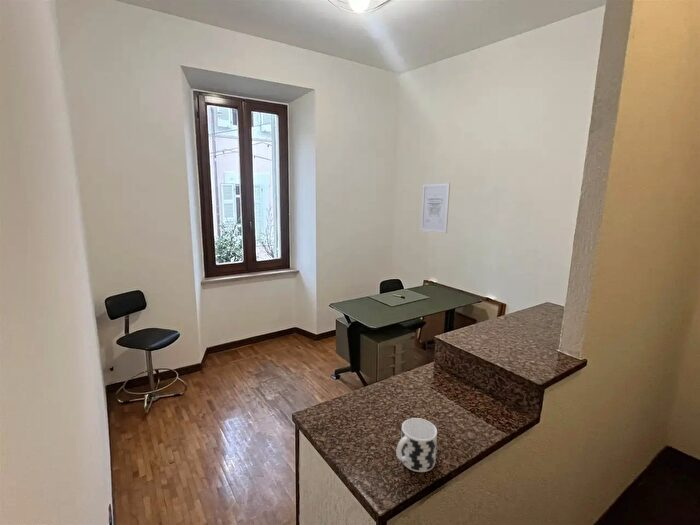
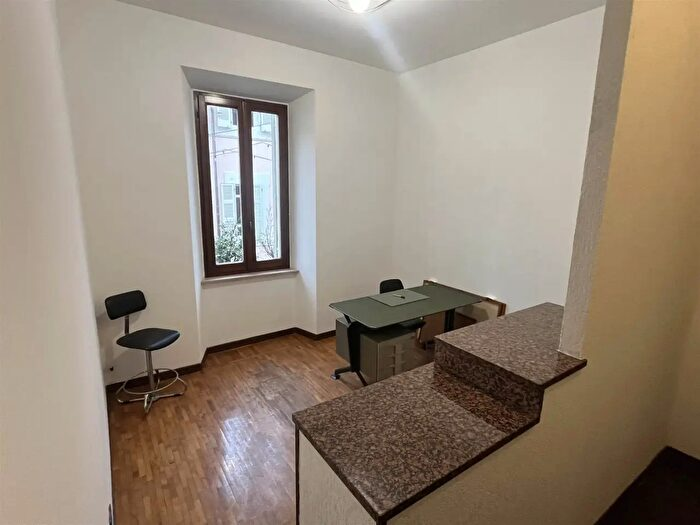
- cup [395,417,438,473]
- wall art [420,182,451,234]
